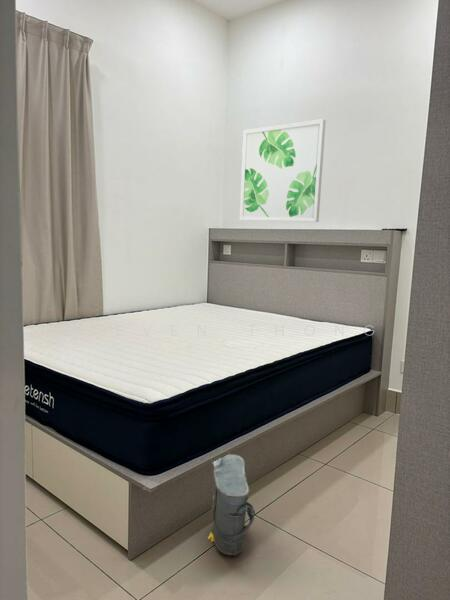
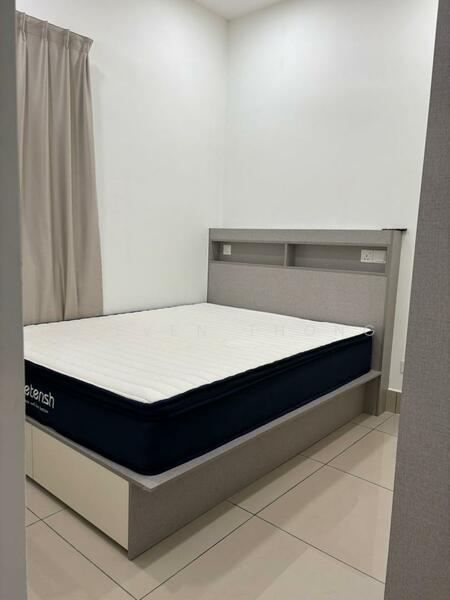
- bag [207,453,256,557]
- wall art [239,118,327,223]
